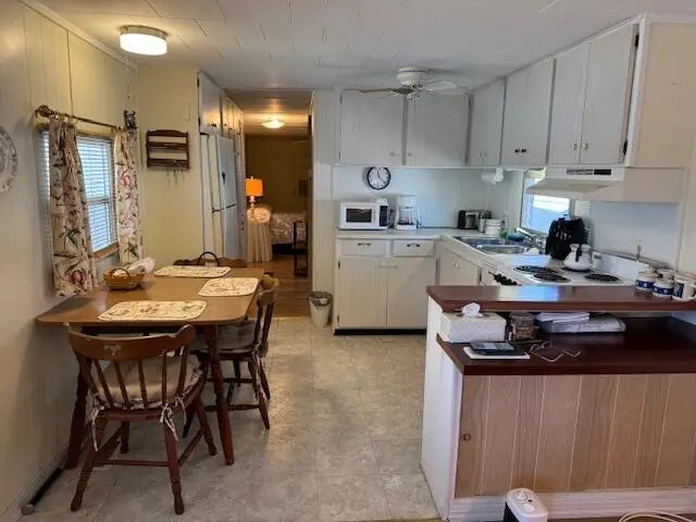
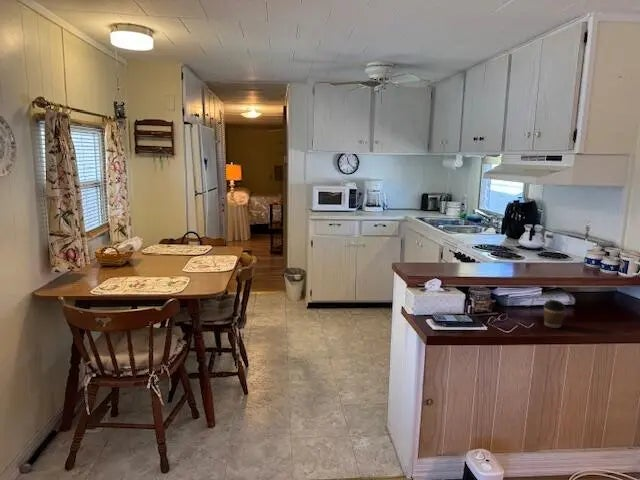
+ coffee cup [543,299,567,329]
